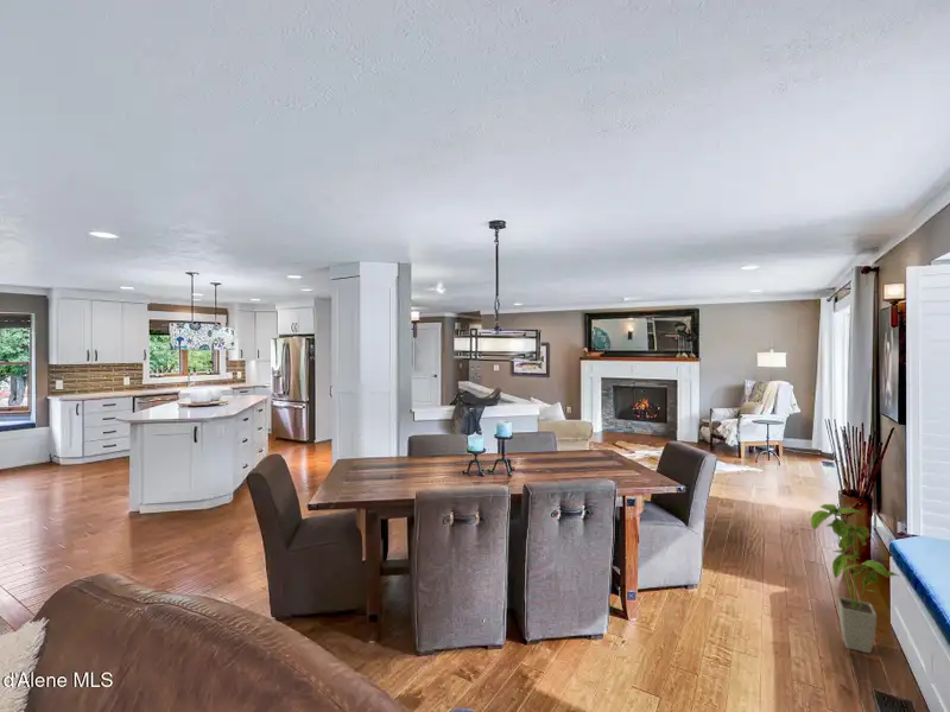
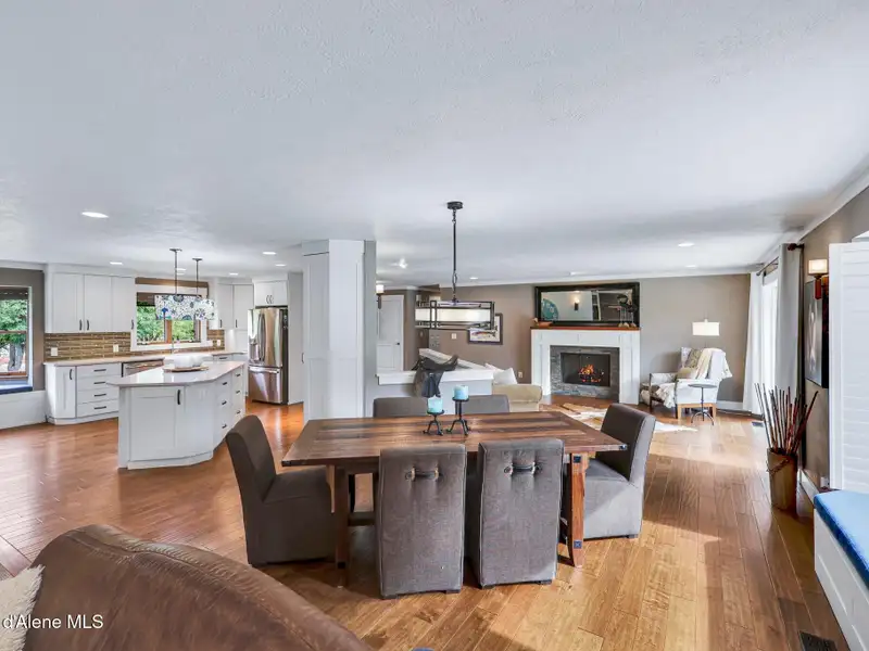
- house plant [810,503,899,654]
